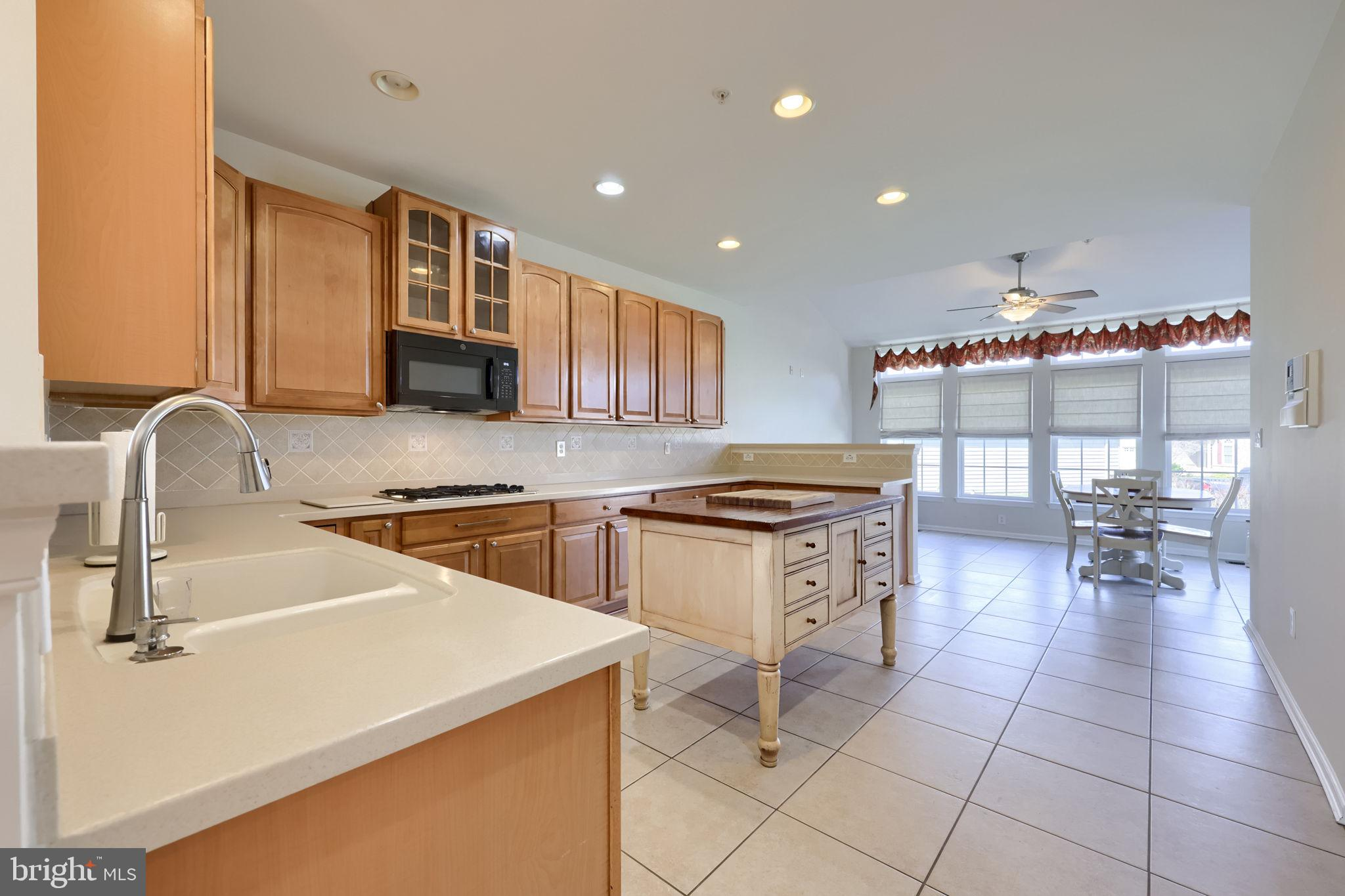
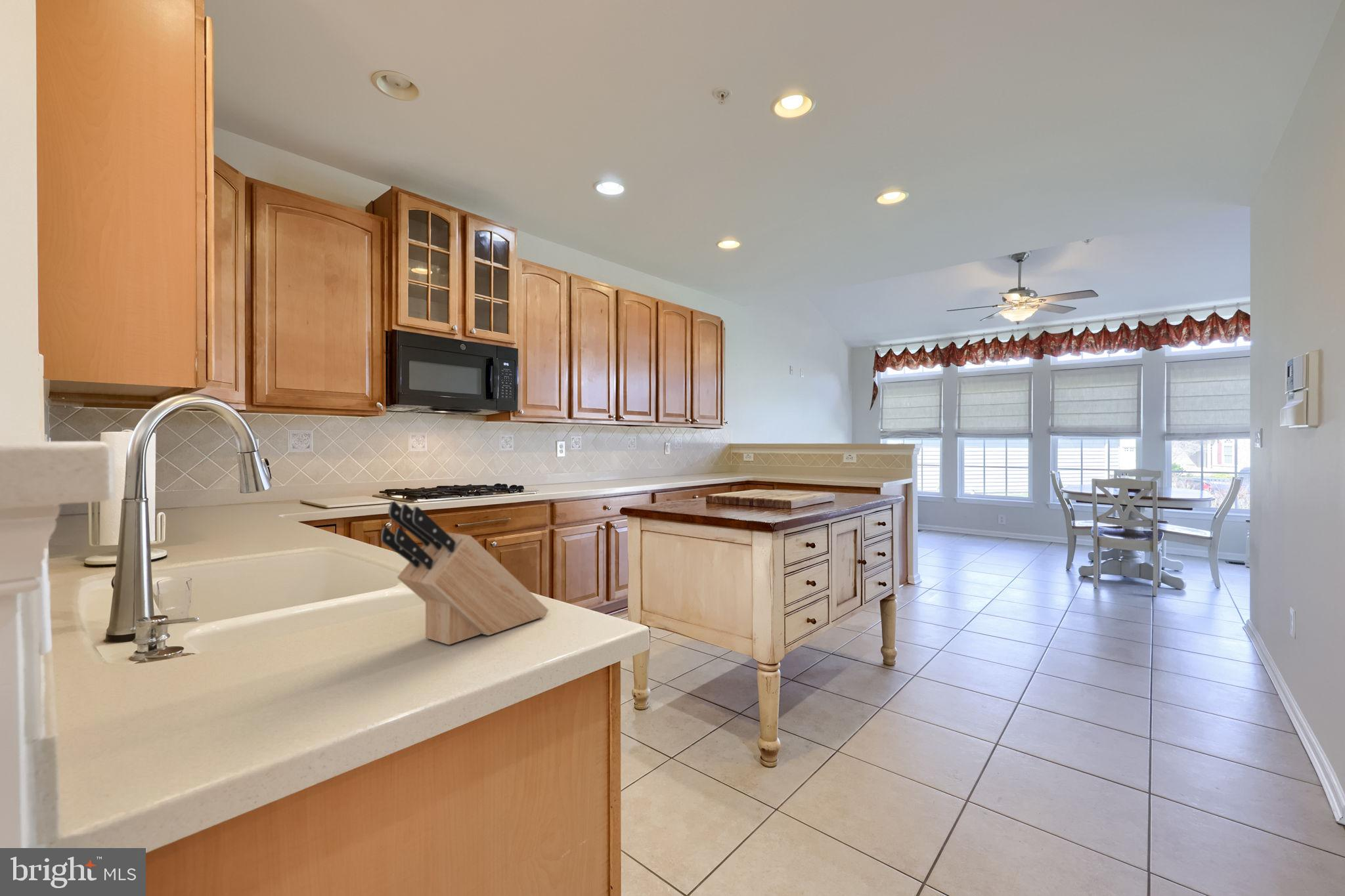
+ knife block [380,501,549,646]
